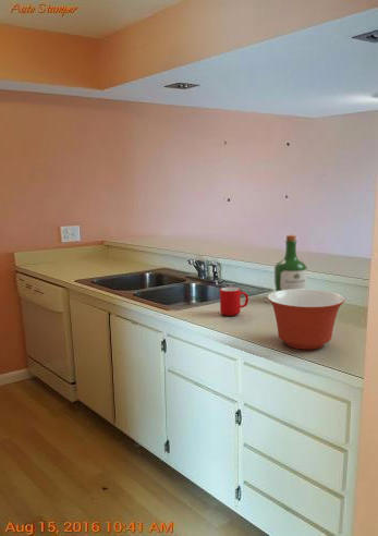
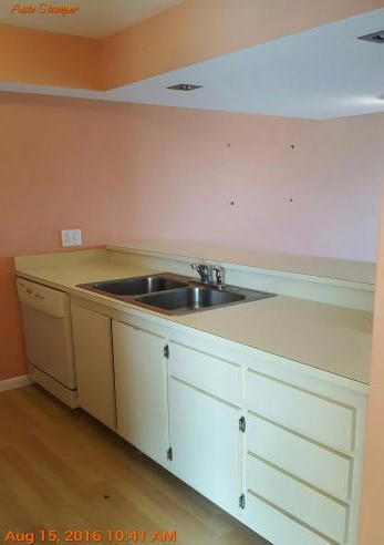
- wine bottle [273,233,308,292]
- cup [219,287,249,317]
- mixing bowl [266,288,346,351]
